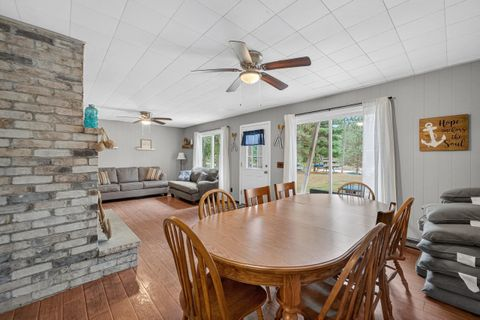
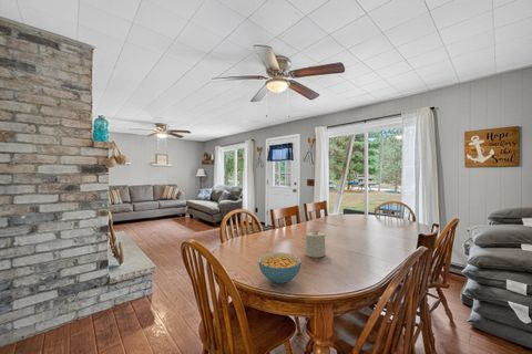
+ cereal bowl [257,251,303,284]
+ candle [305,229,326,259]
